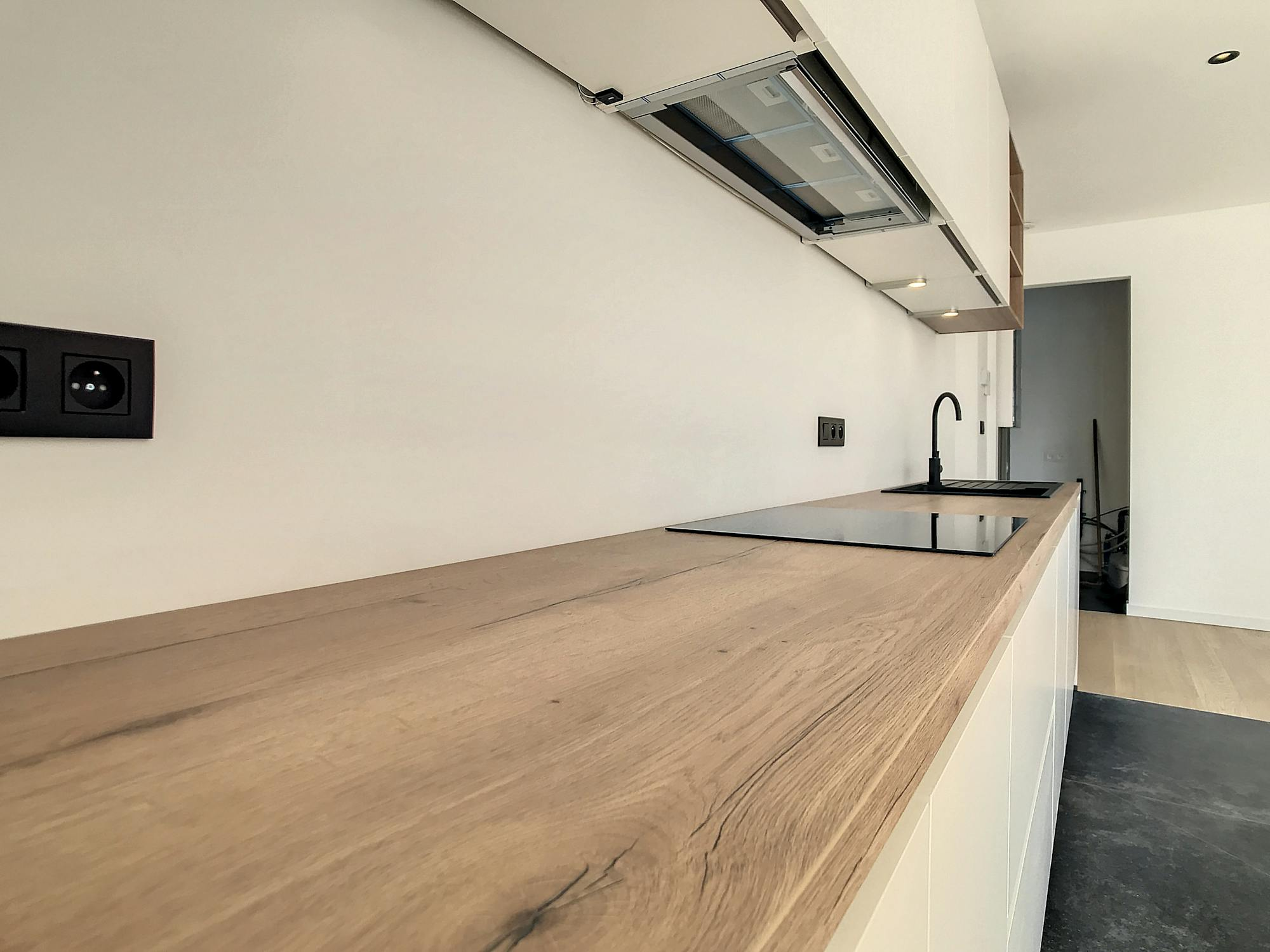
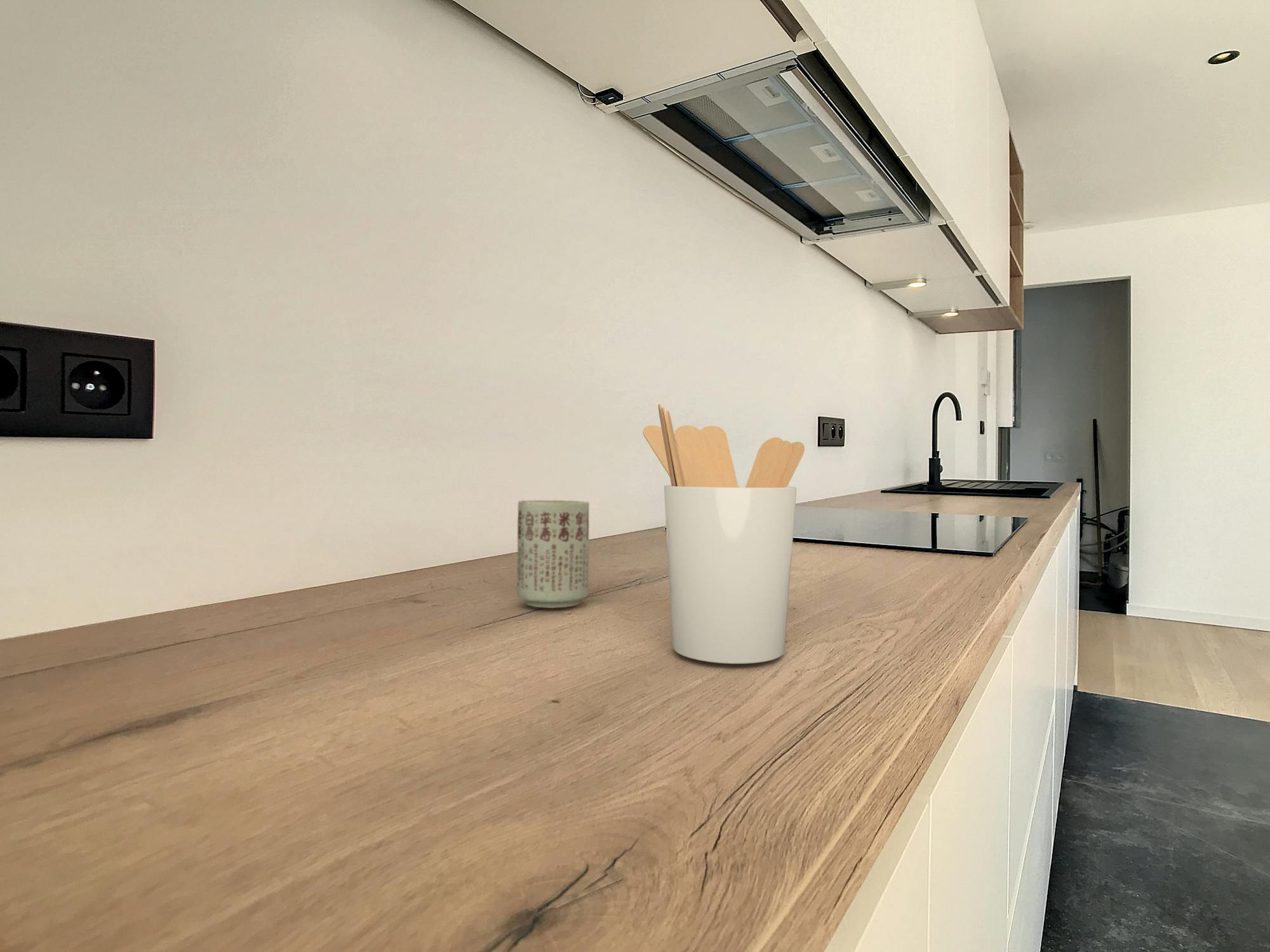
+ utensil holder [643,404,805,664]
+ cup [516,499,590,609]
